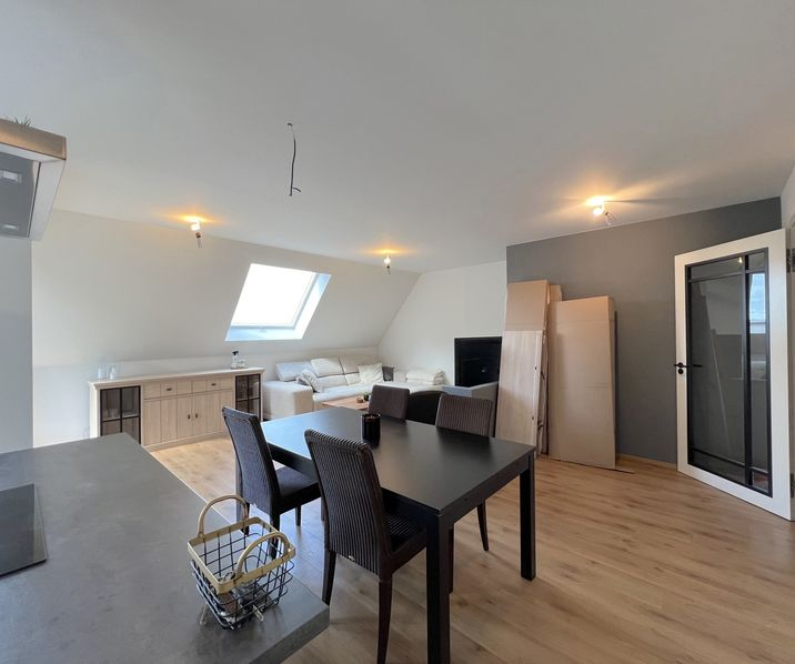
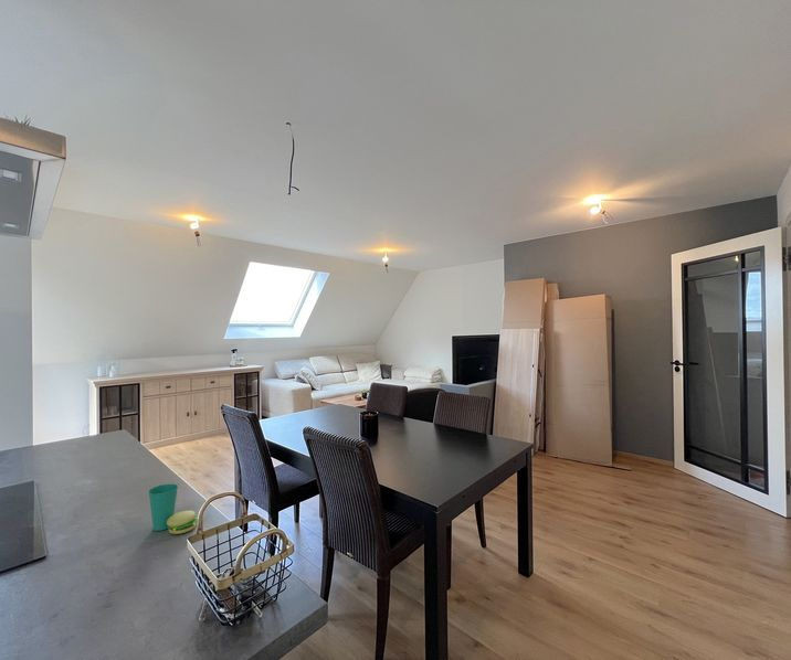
+ cup [147,482,199,535]
